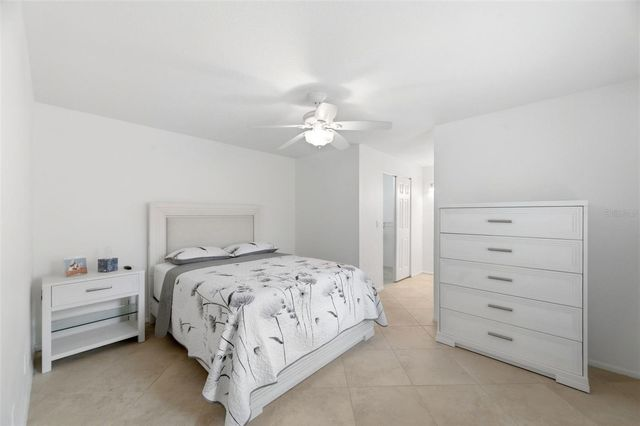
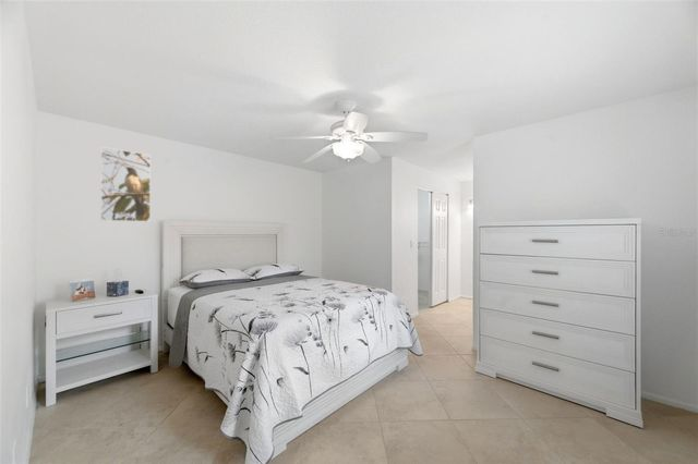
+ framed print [99,146,152,222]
